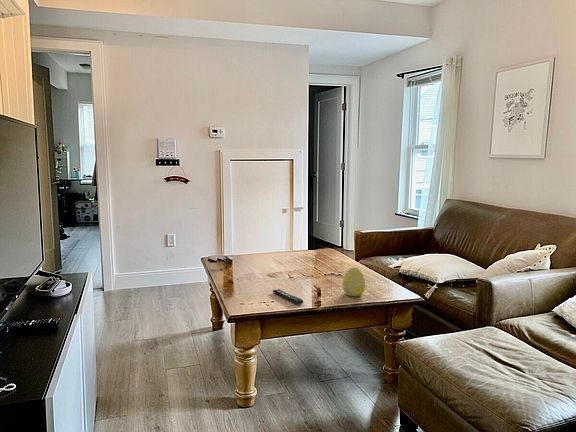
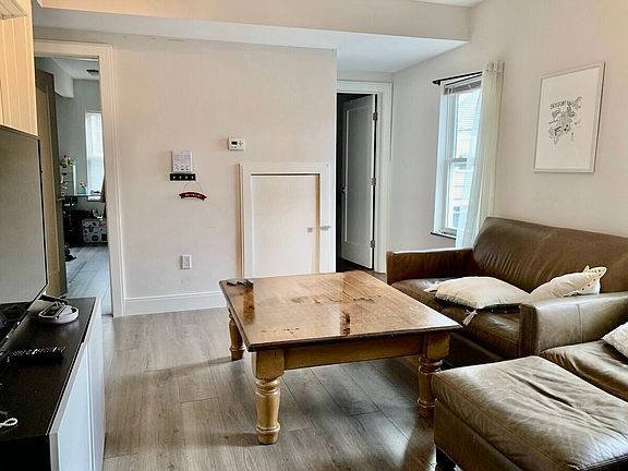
- remote control [272,288,304,306]
- decorative egg [341,266,366,297]
